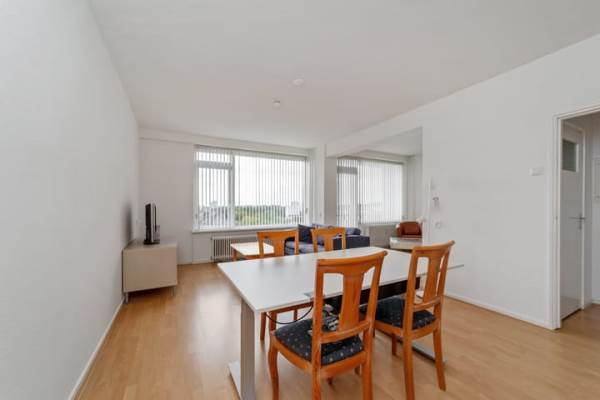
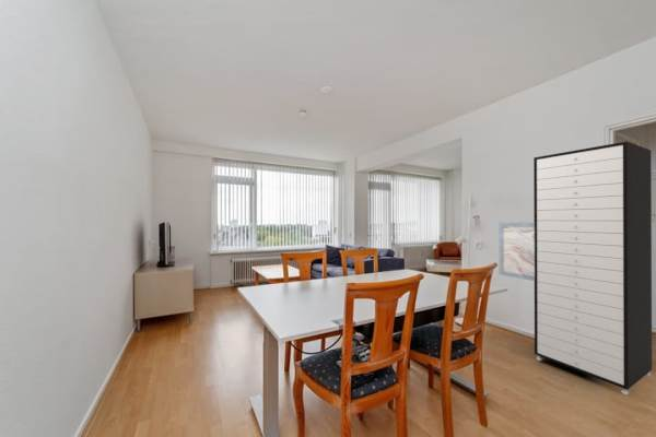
+ storage cabinet [532,141,653,397]
+ wall art [497,222,535,282]
